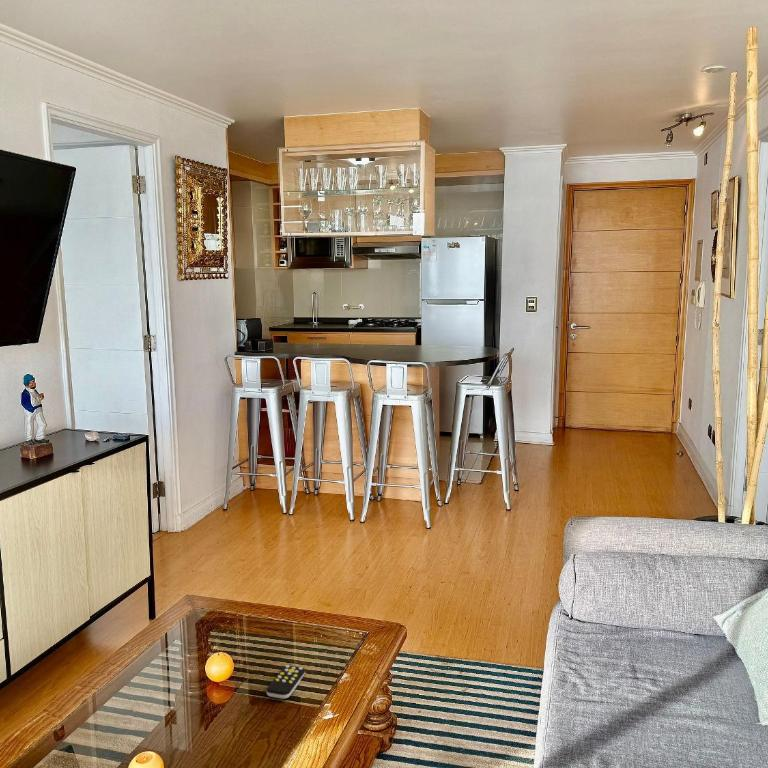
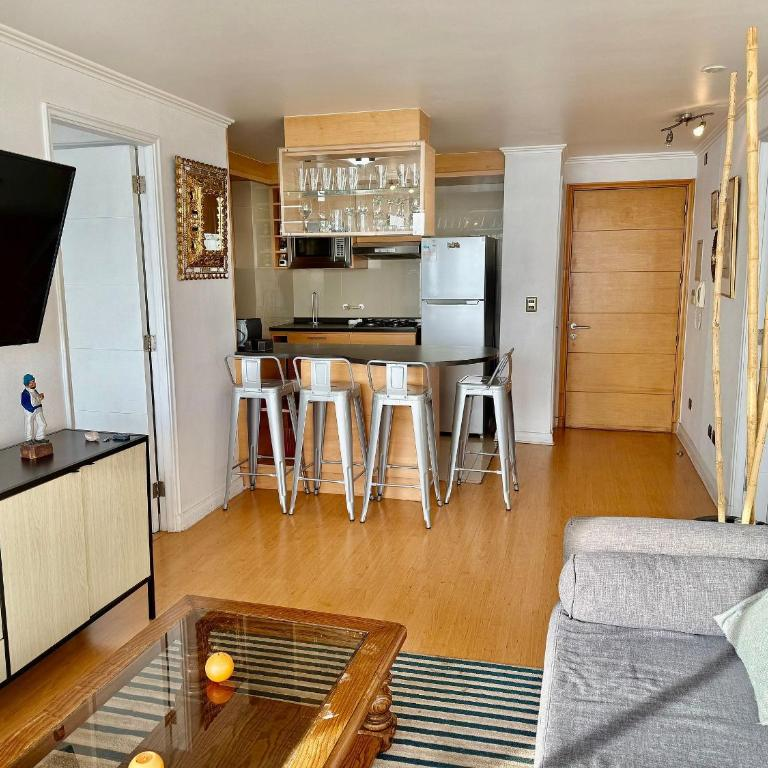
- remote control [266,664,306,700]
